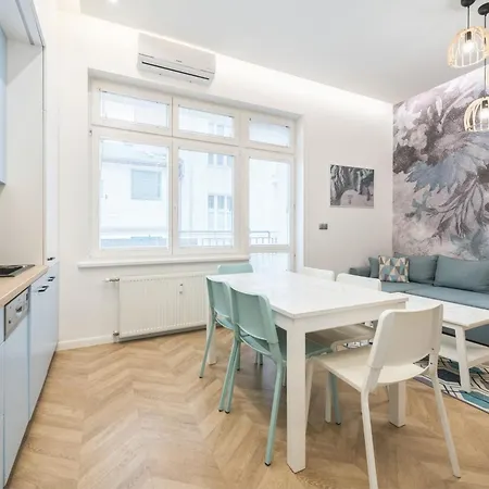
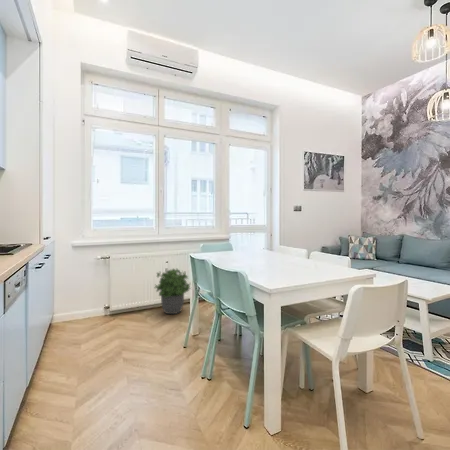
+ potted plant [154,267,191,315]
